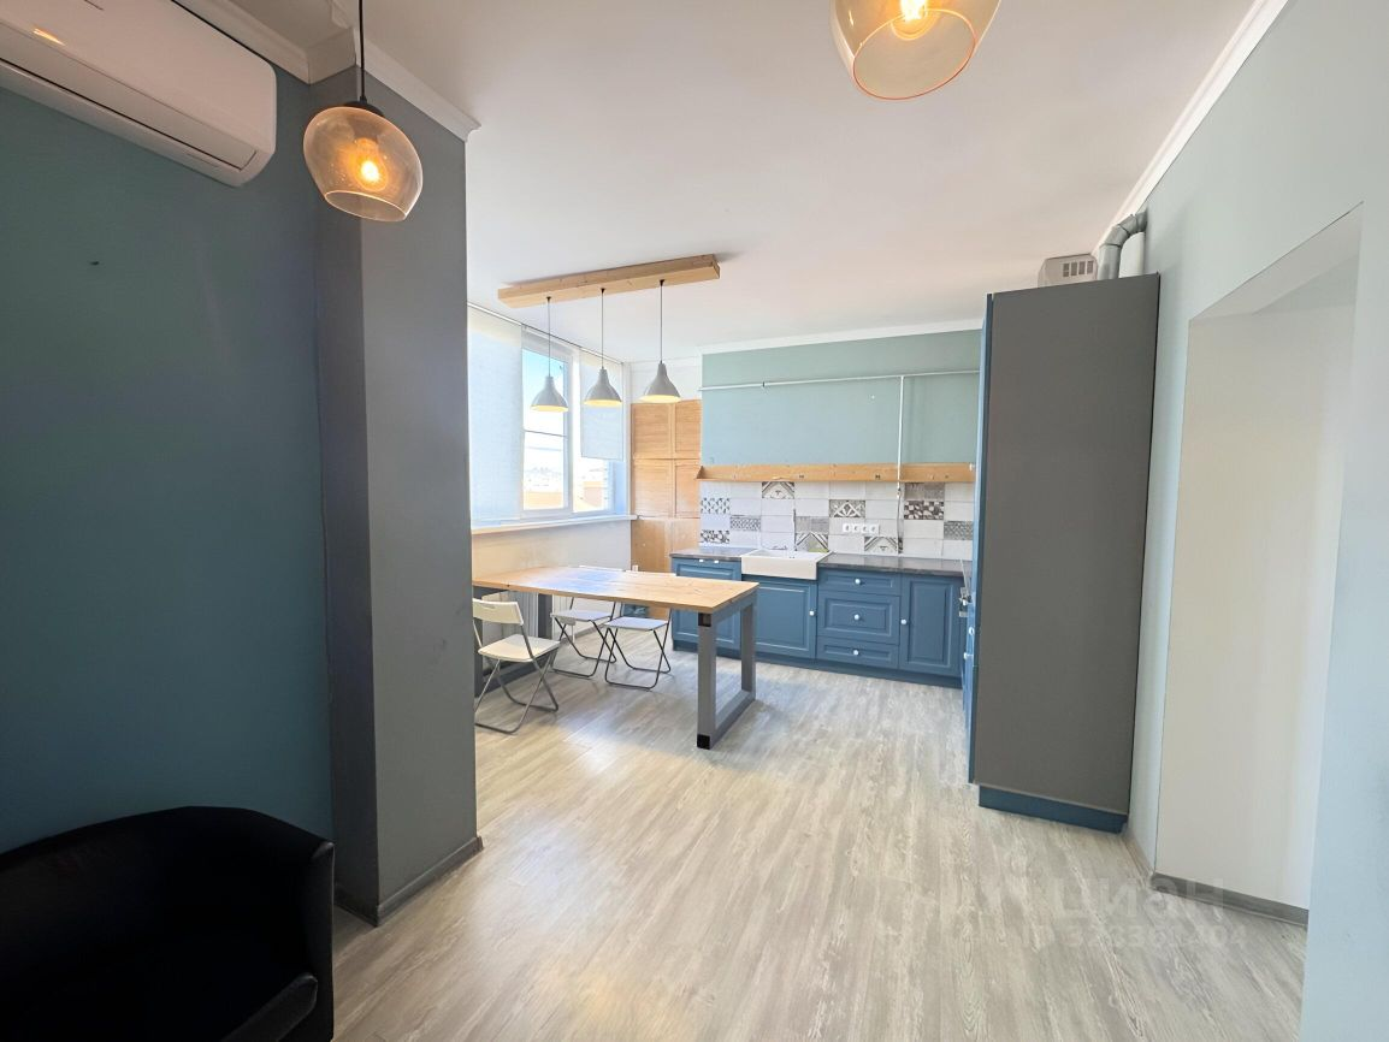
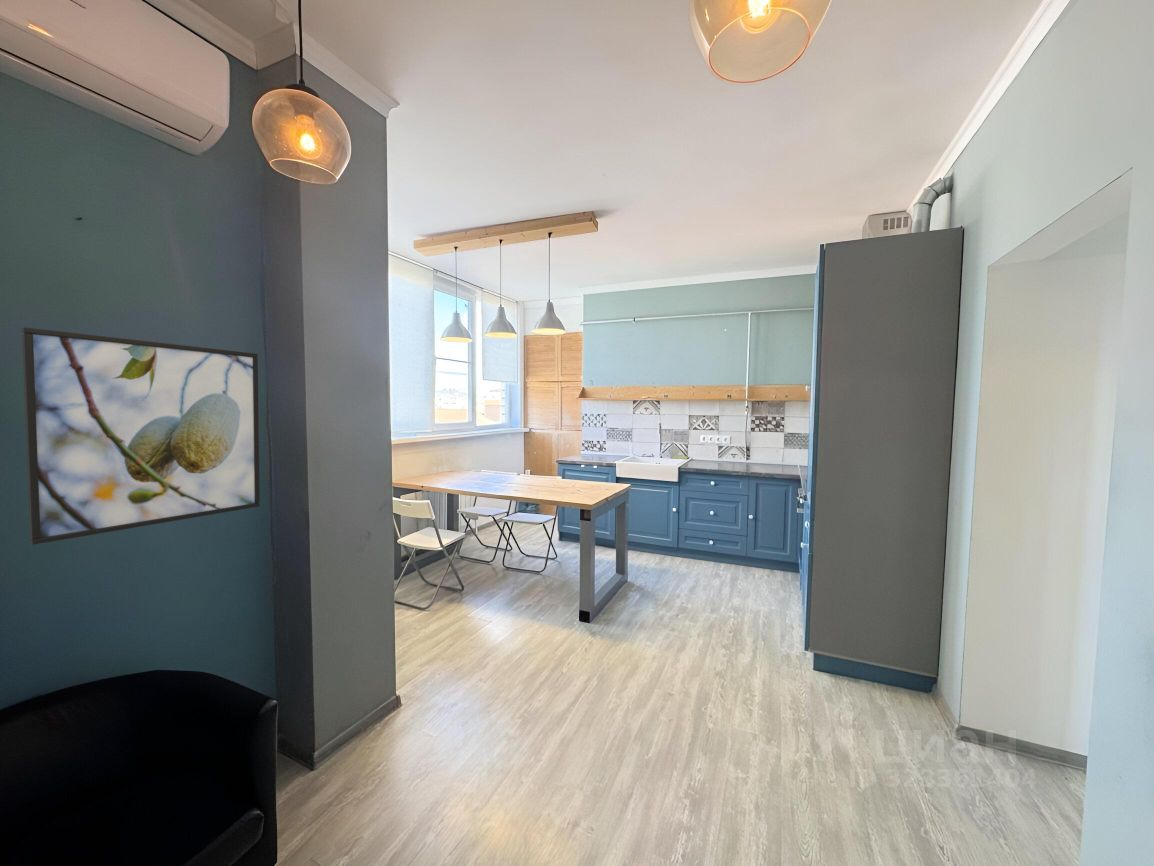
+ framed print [21,327,261,546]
